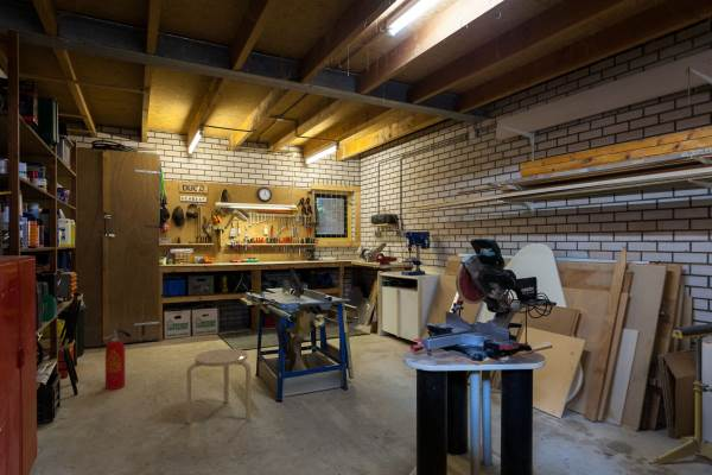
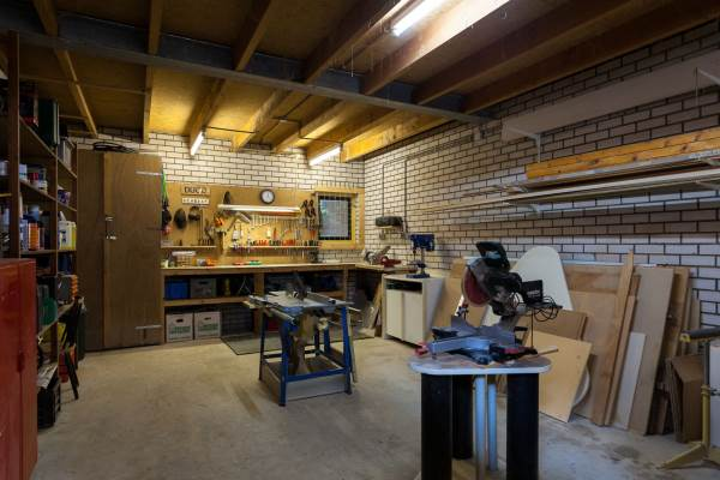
- stool [186,348,252,425]
- fire extinguisher [103,329,132,391]
